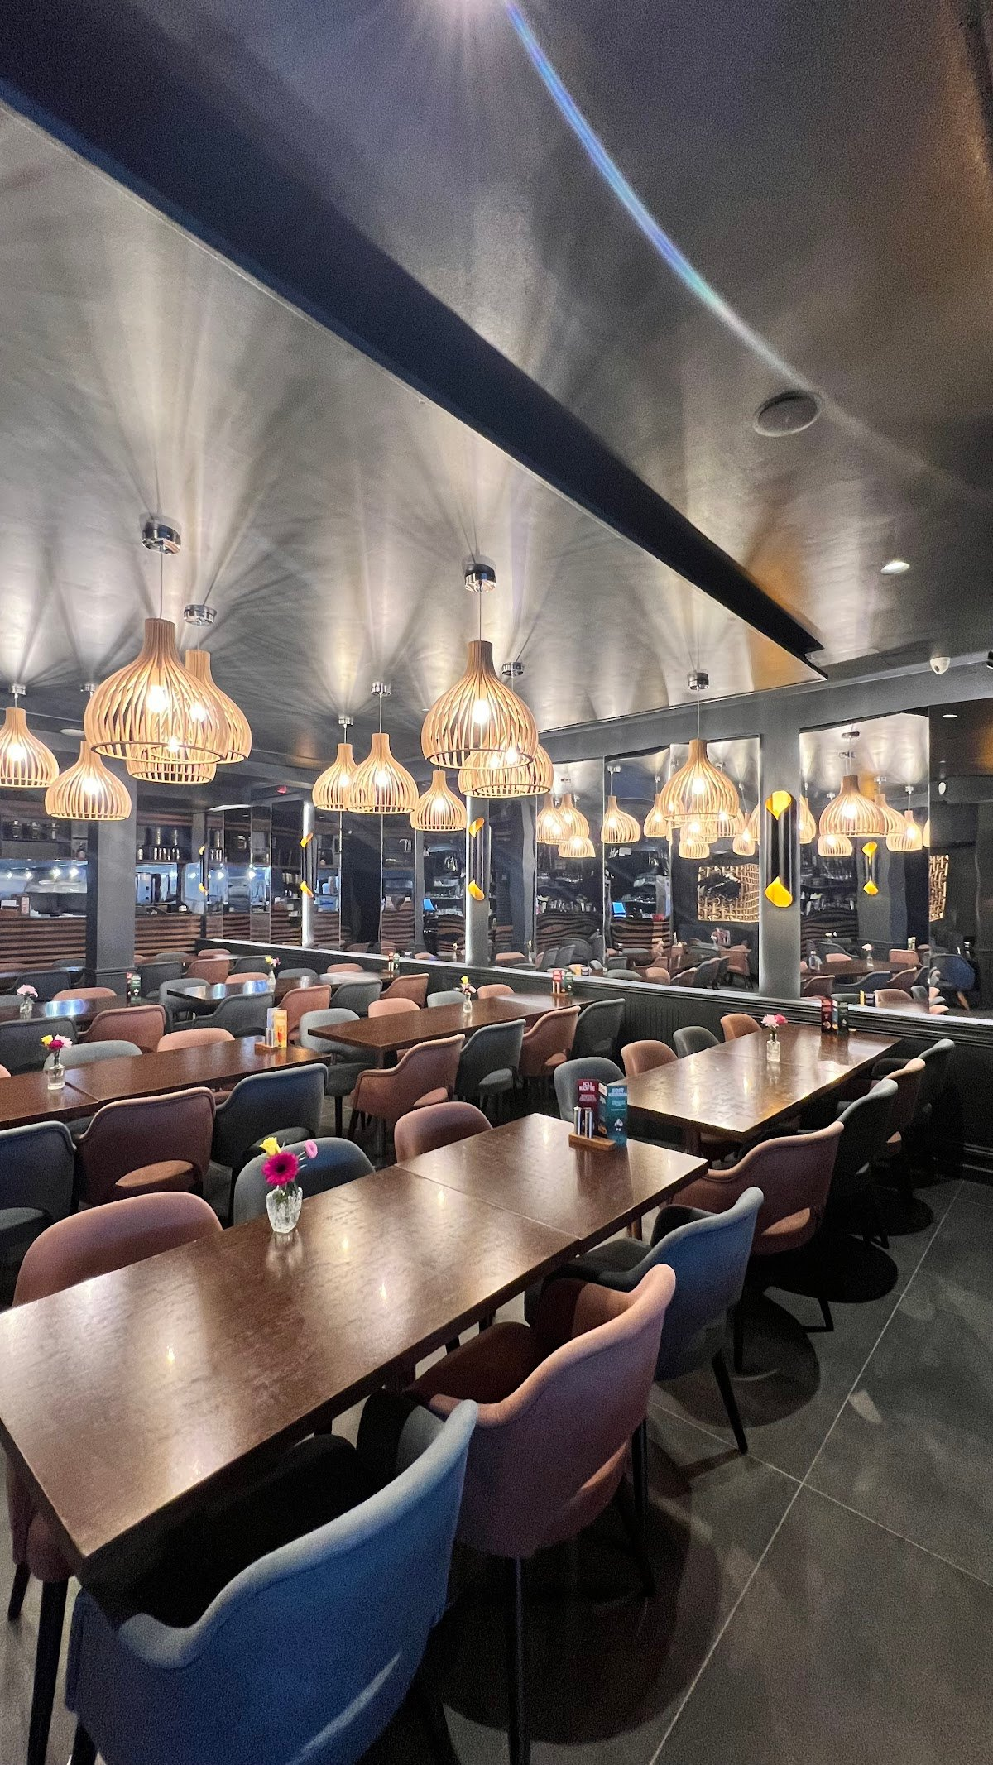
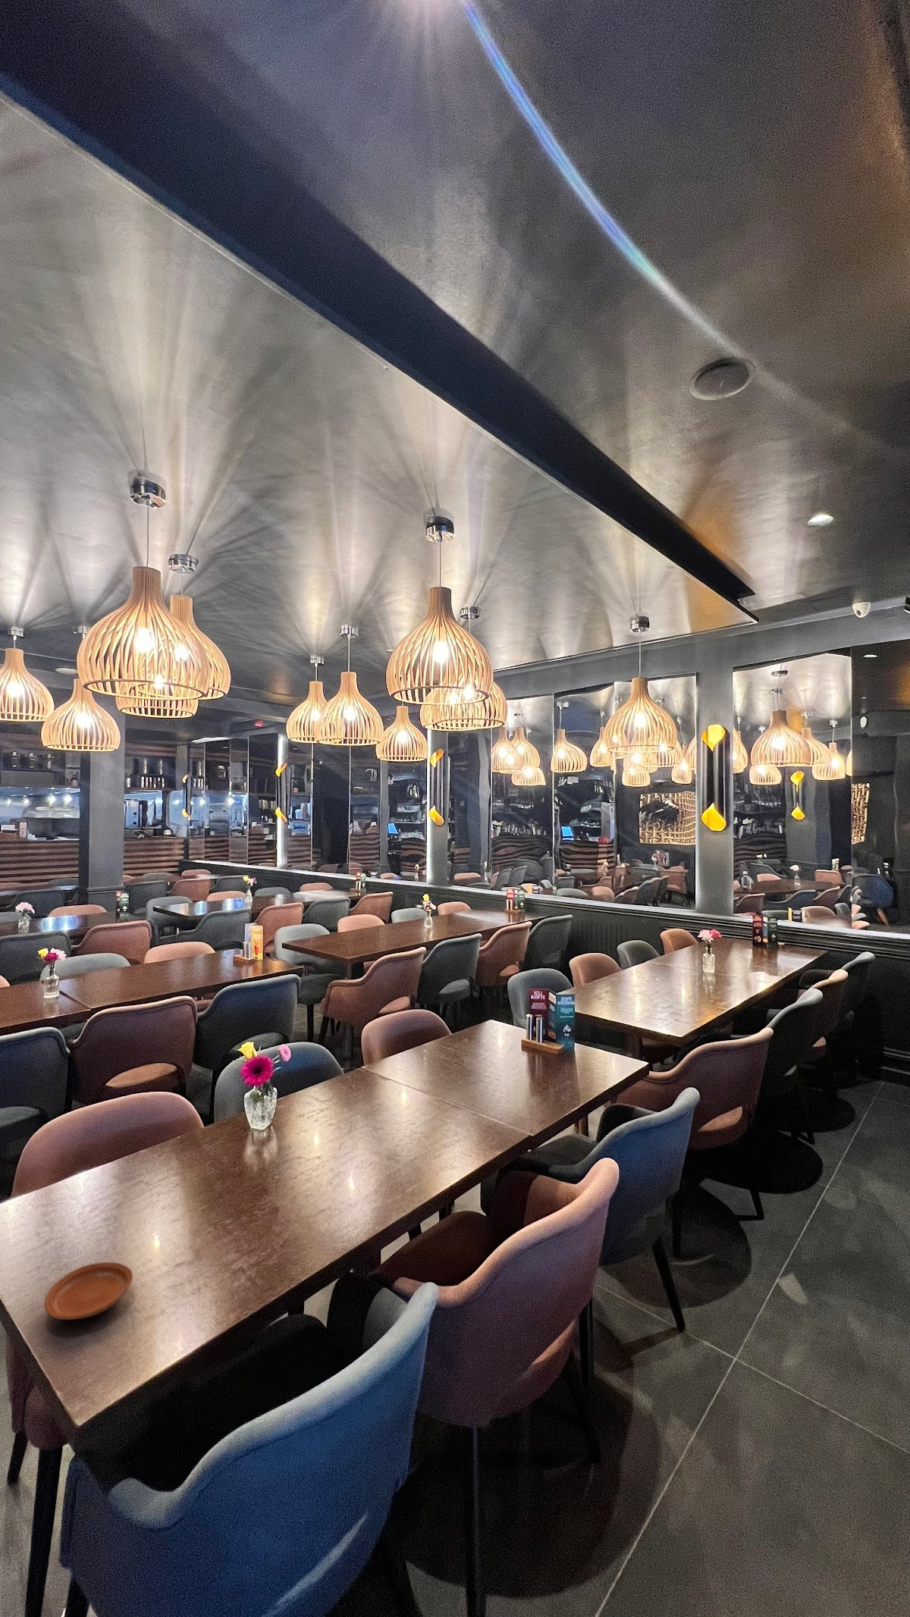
+ plate [43,1262,133,1320]
